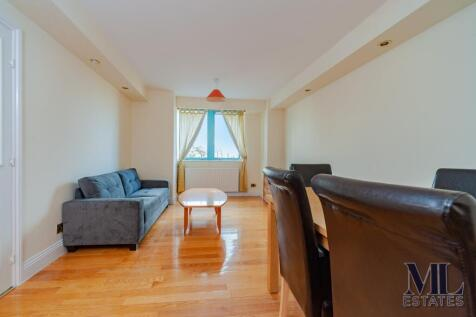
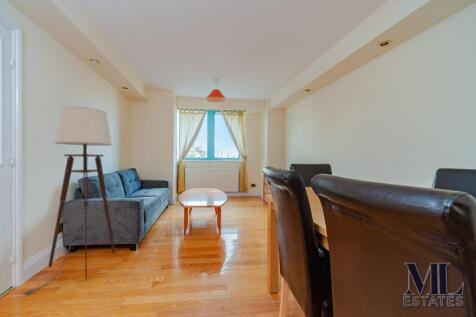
+ floor lamp [20,106,116,297]
